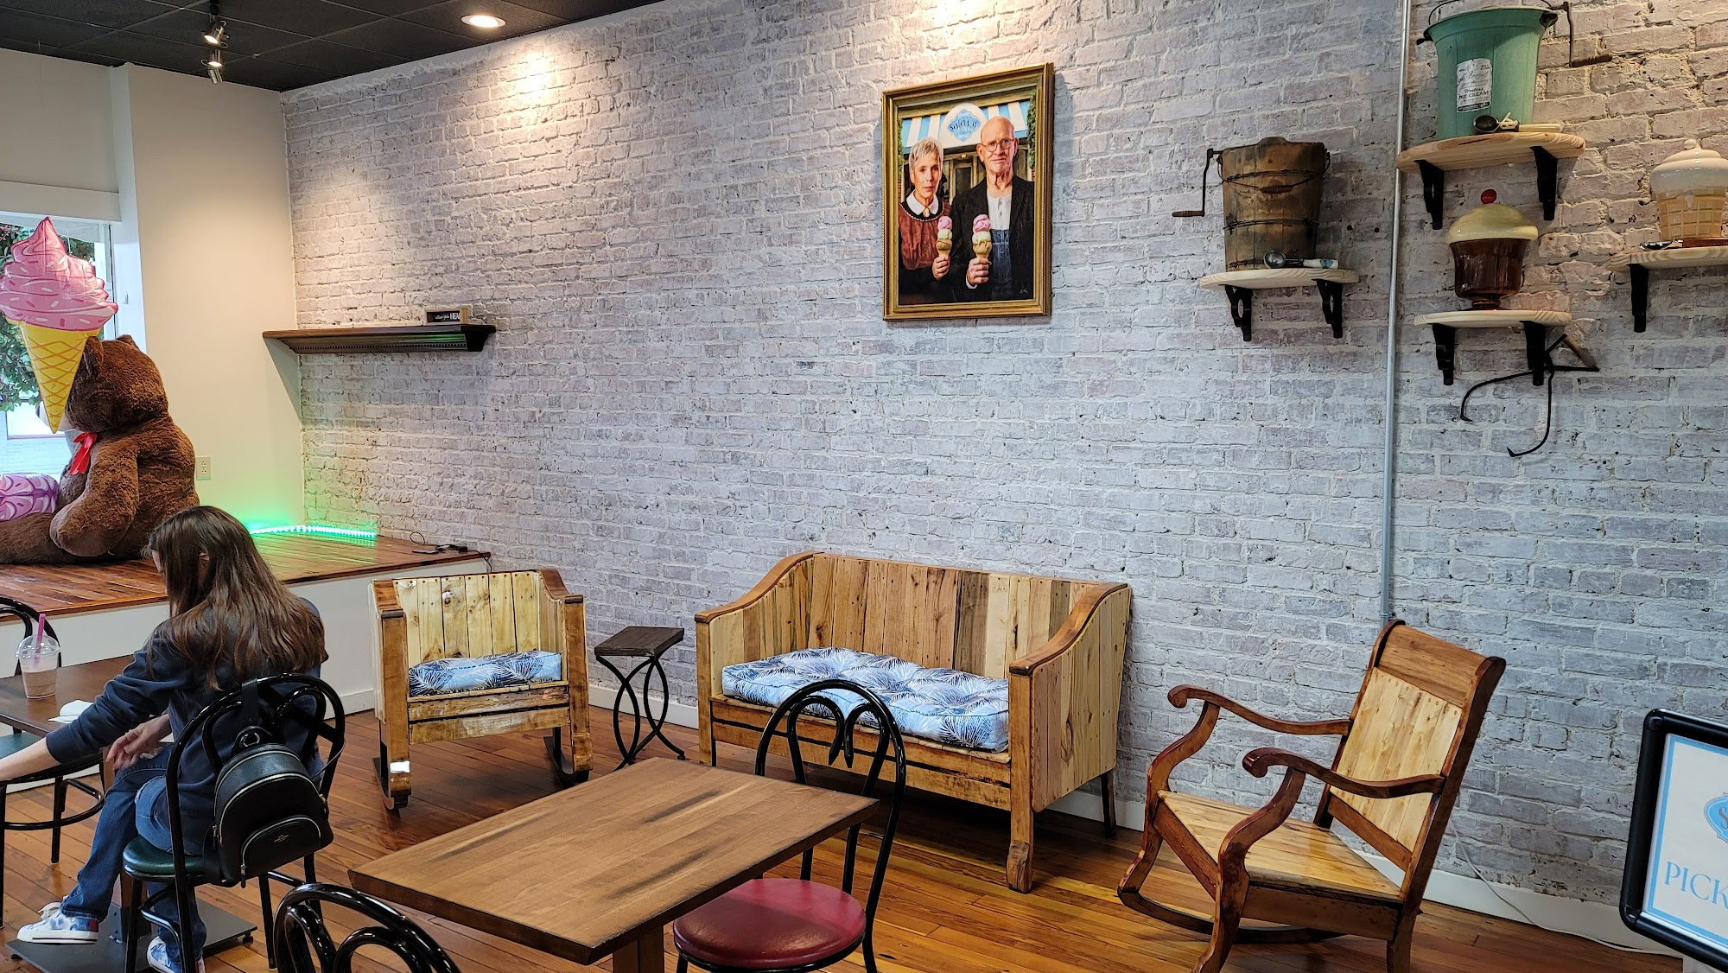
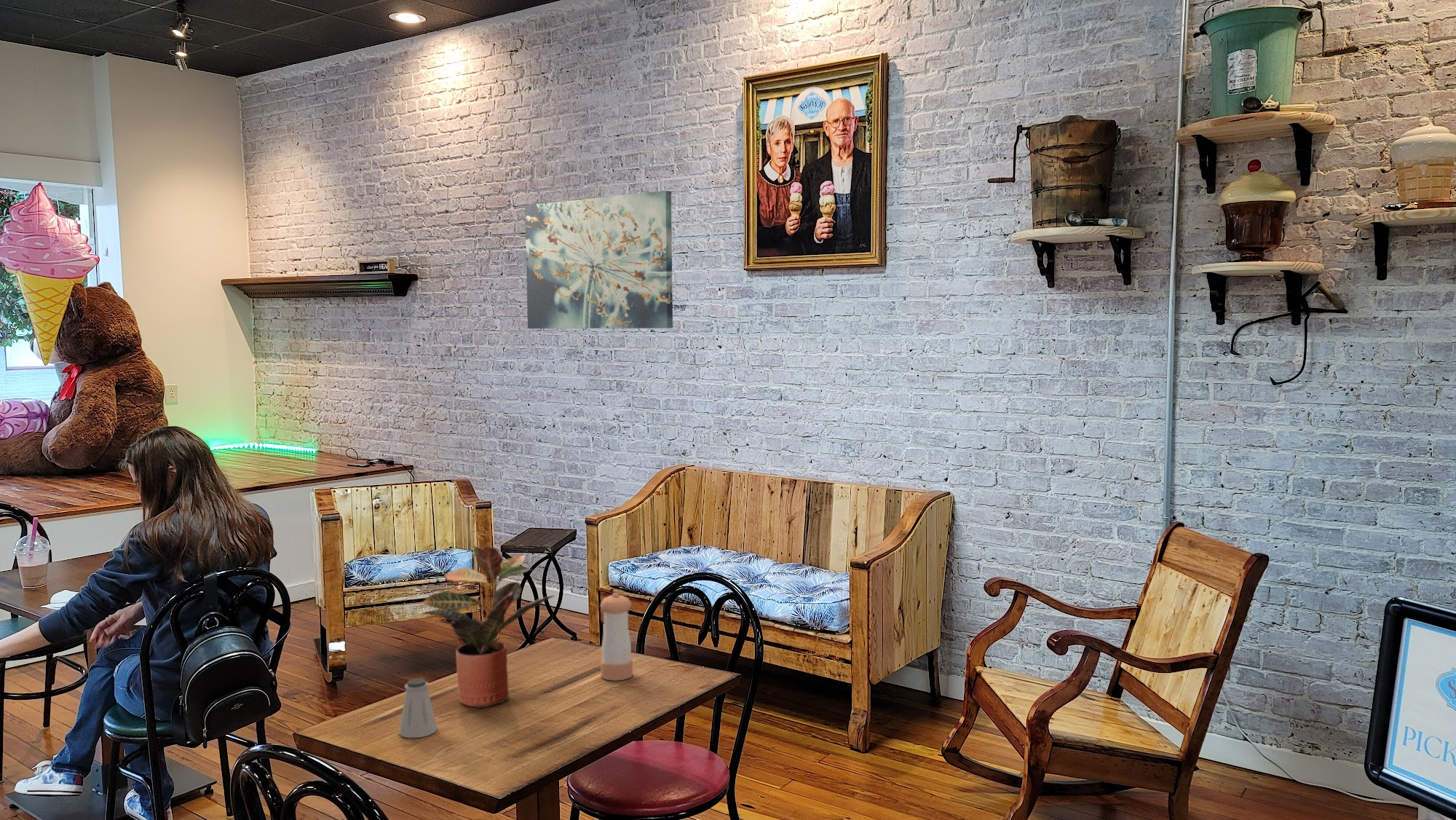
+ potted plant [422,545,556,709]
+ pepper shaker [599,592,633,681]
+ wall art [524,190,673,329]
+ saltshaker [398,677,438,738]
